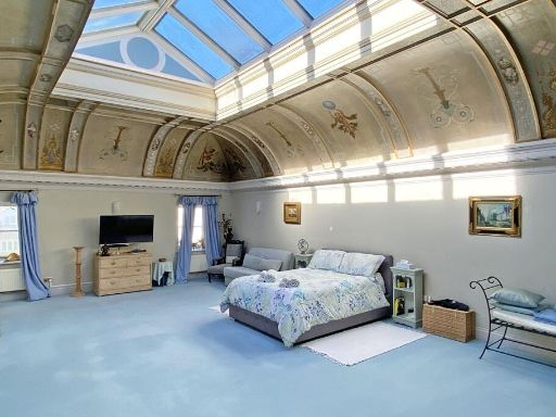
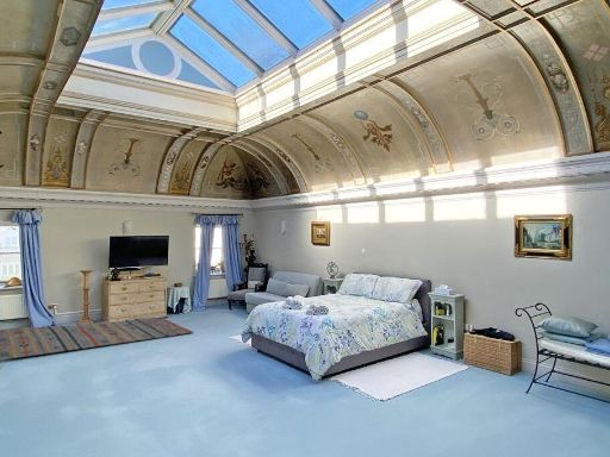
+ rug [0,317,194,362]
